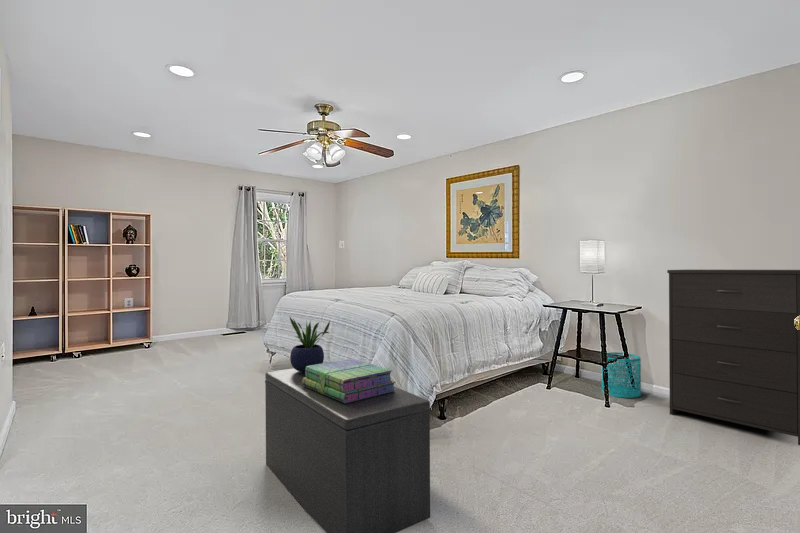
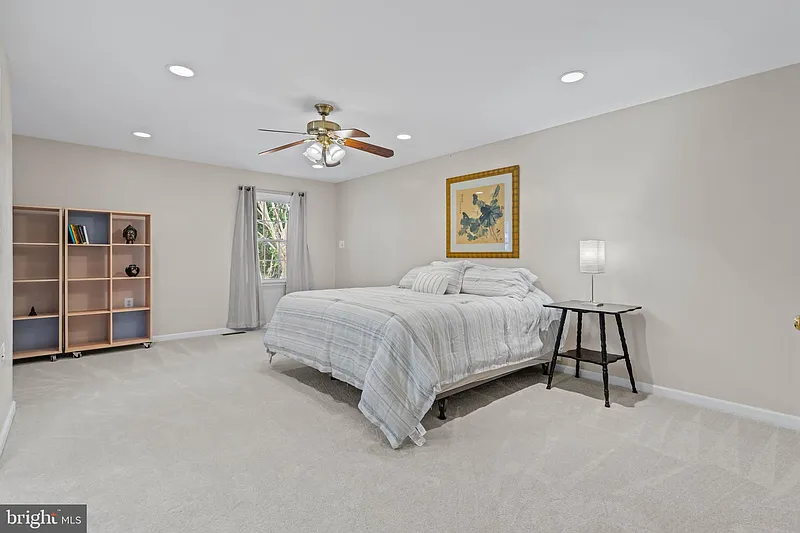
- potted plant [288,315,331,372]
- dresser [666,269,800,446]
- stack of books [302,358,397,403]
- wastebasket [601,351,642,399]
- bench [264,367,432,533]
